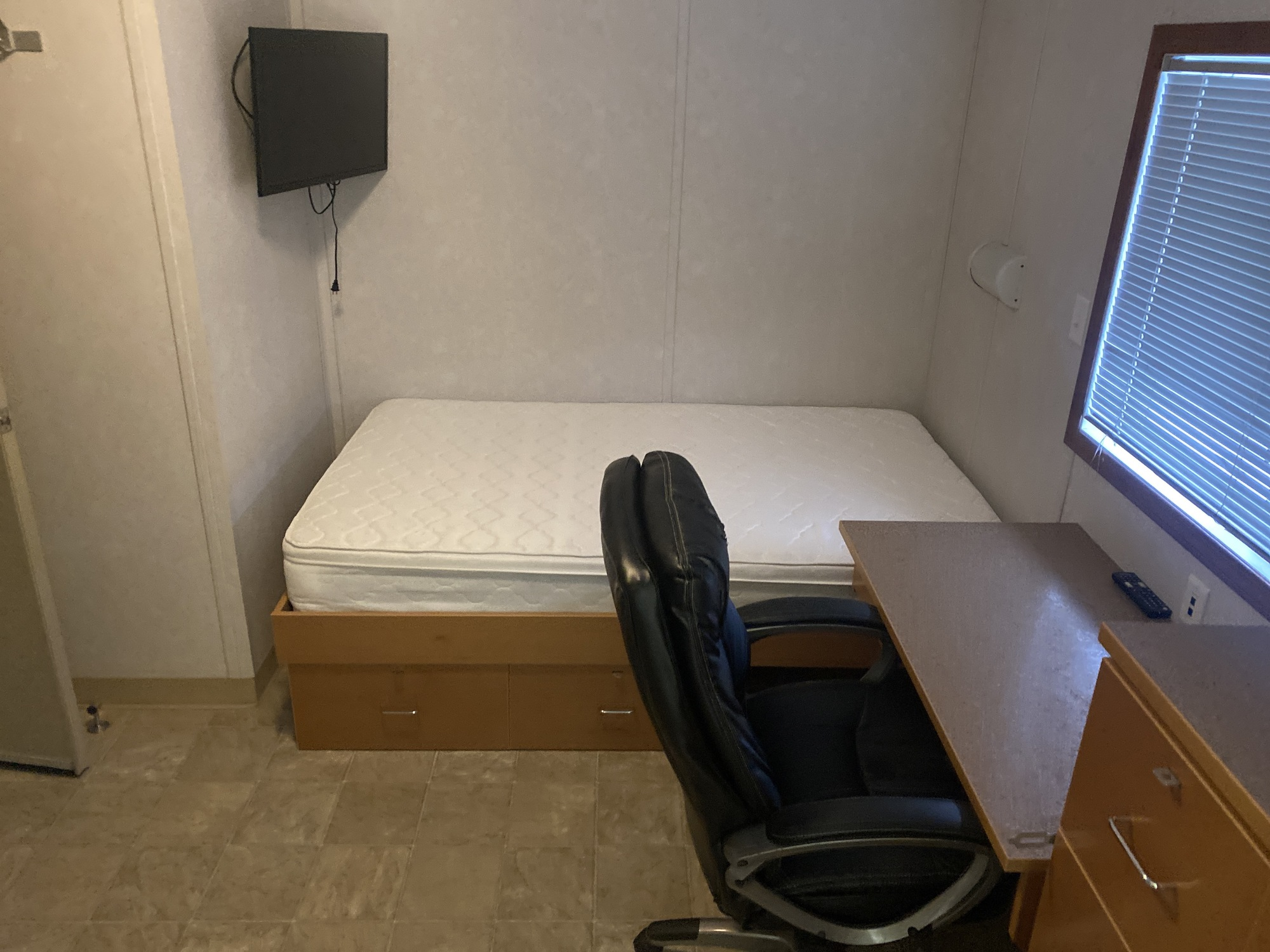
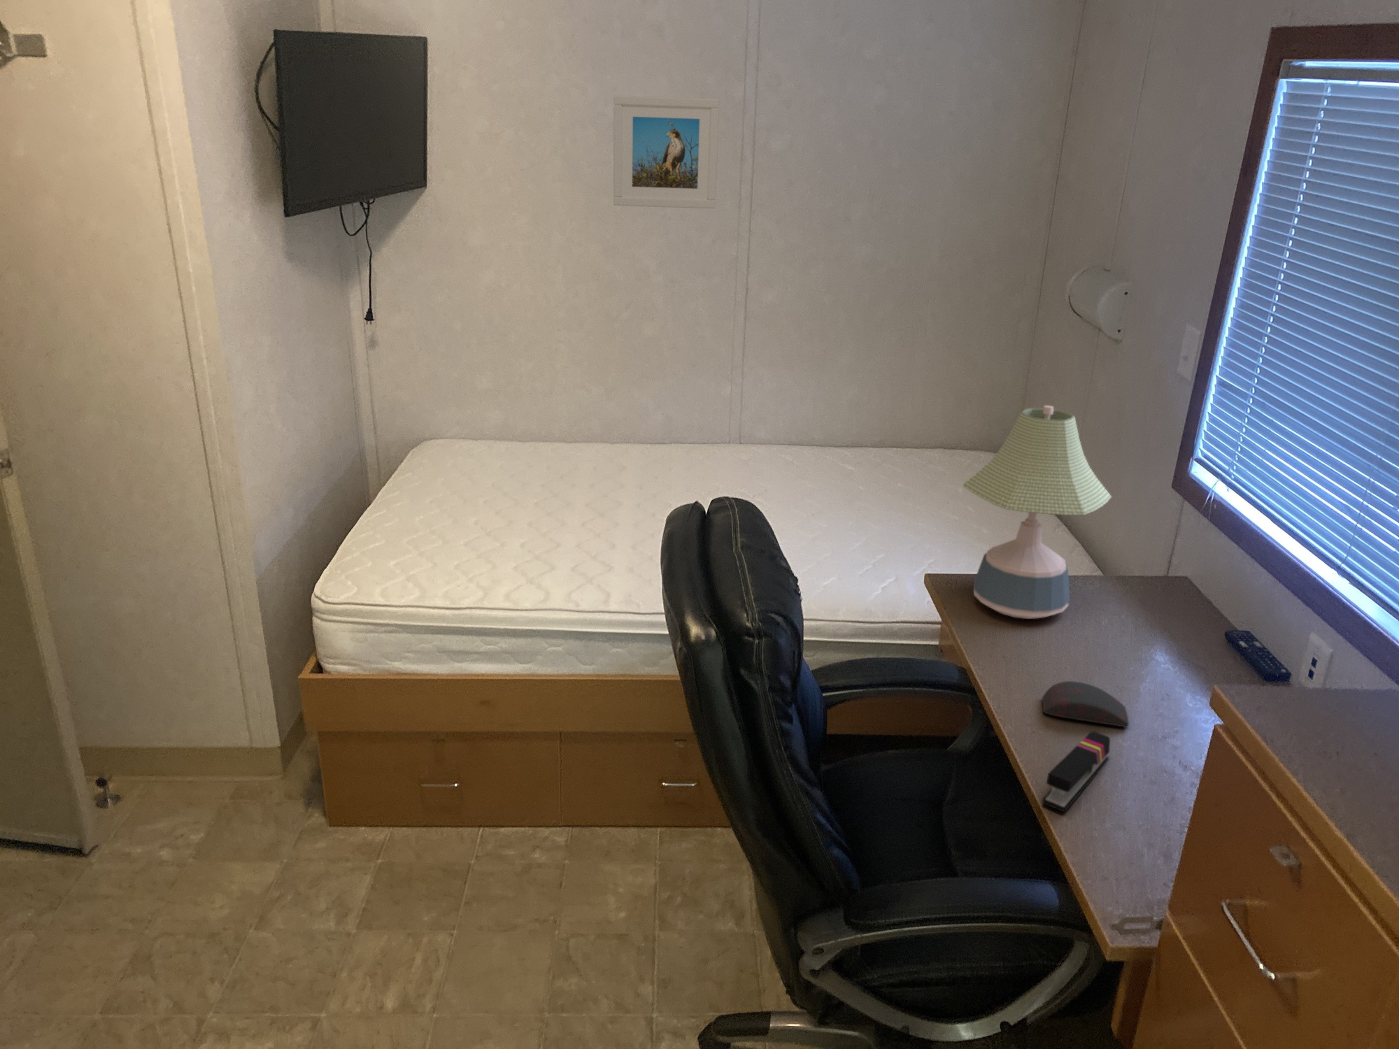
+ computer mouse [1042,681,1130,728]
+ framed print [612,95,719,209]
+ desk lamp [962,404,1113,619]
+ stapler [1042,731,1110,812]
